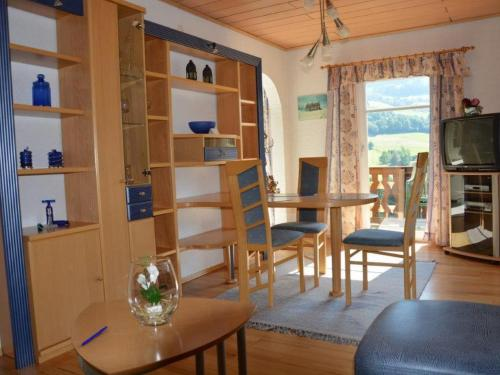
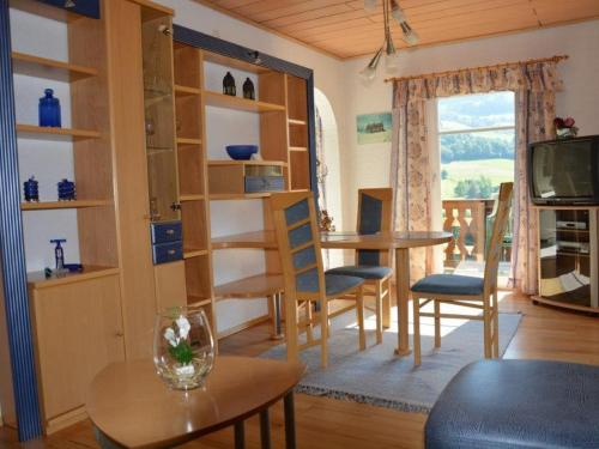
- pen [80,325,109,347]
